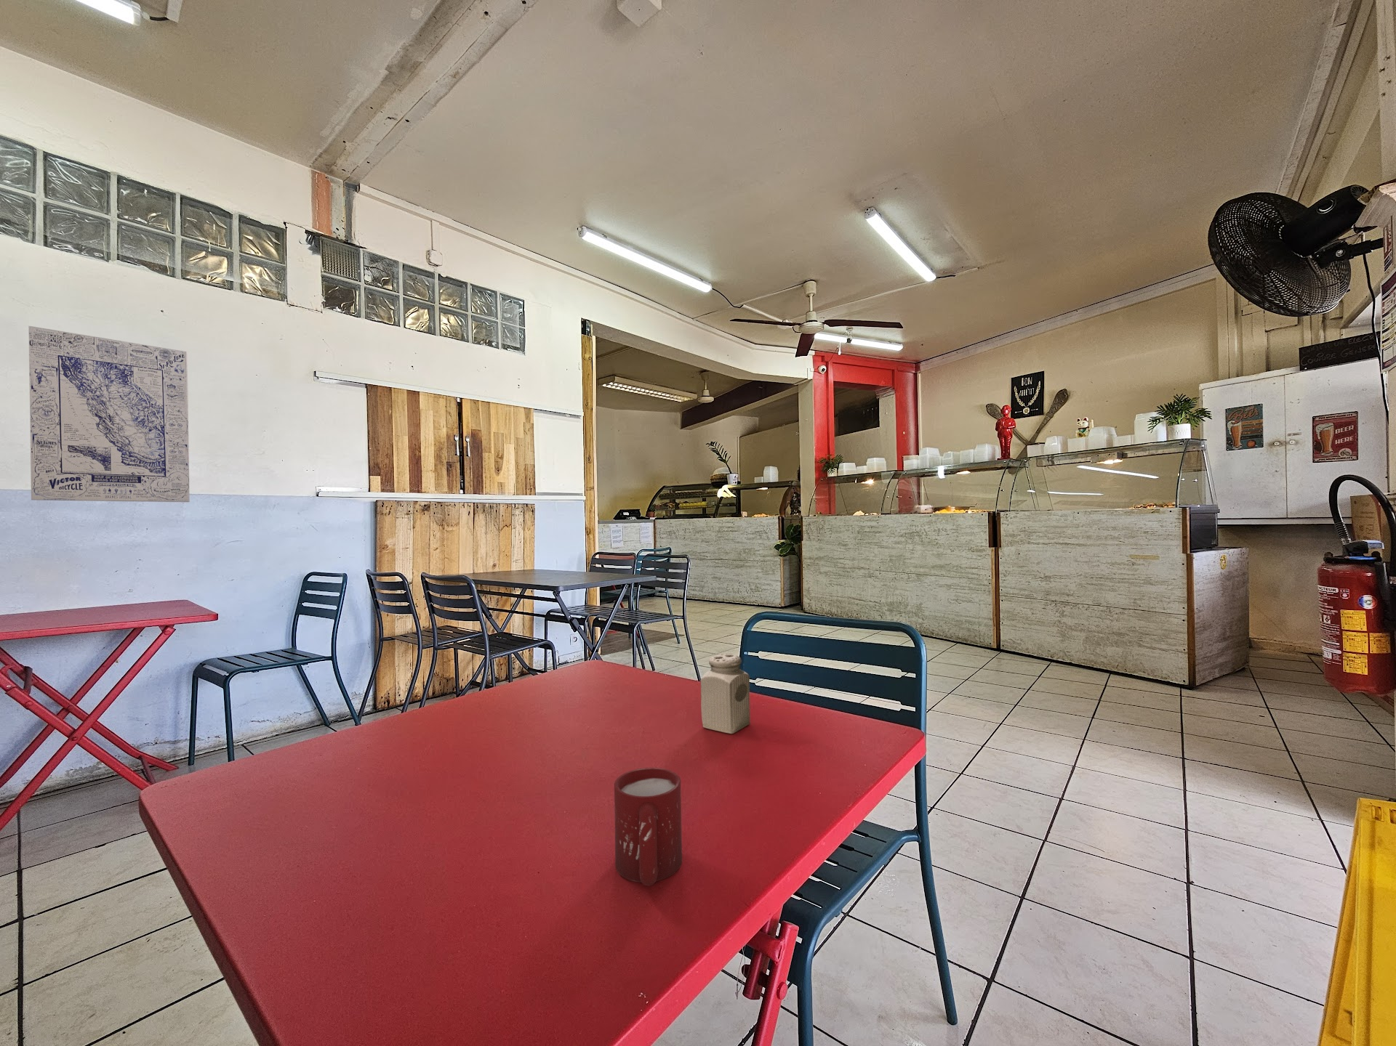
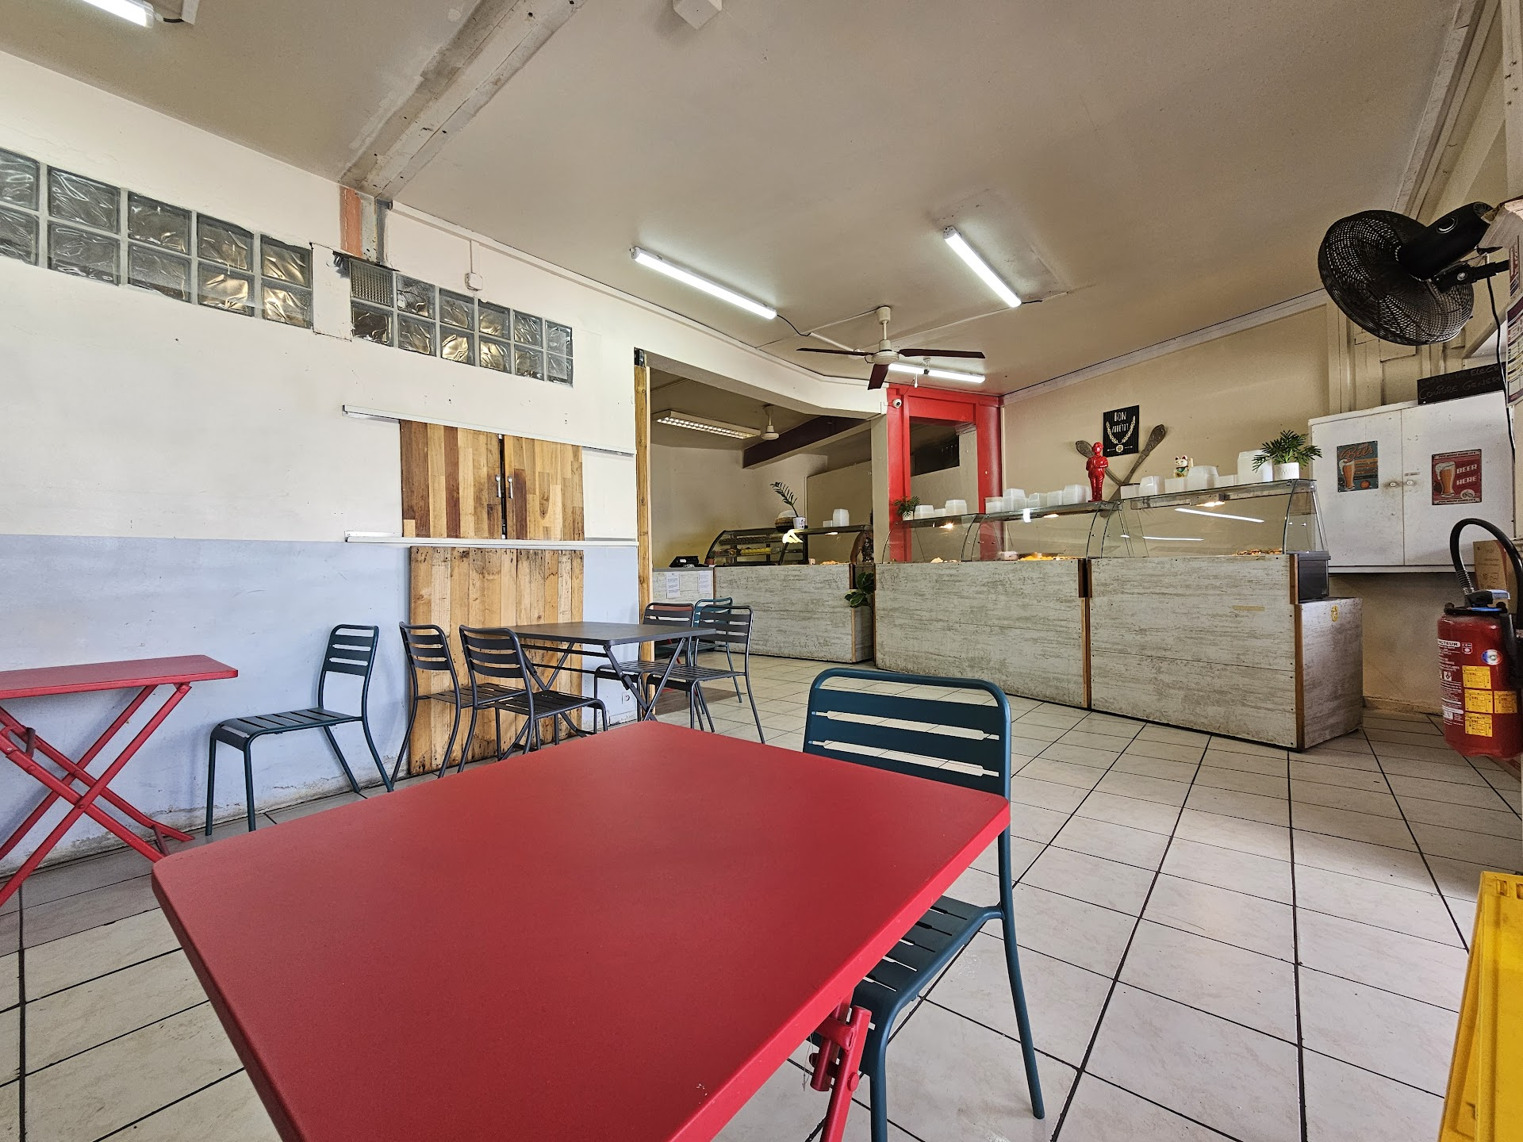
- salt shaker [700,653,751,734]
- wall art [29,325,190,502]
- cup [613,767,683,887]
